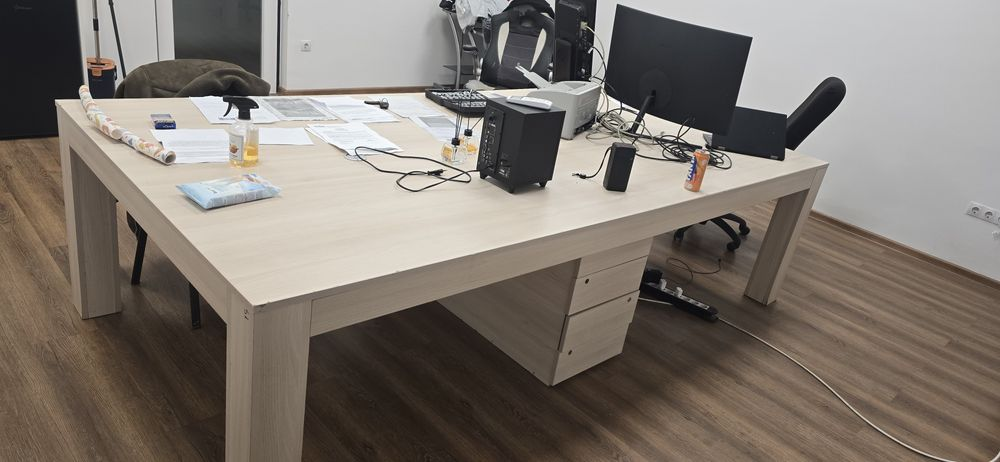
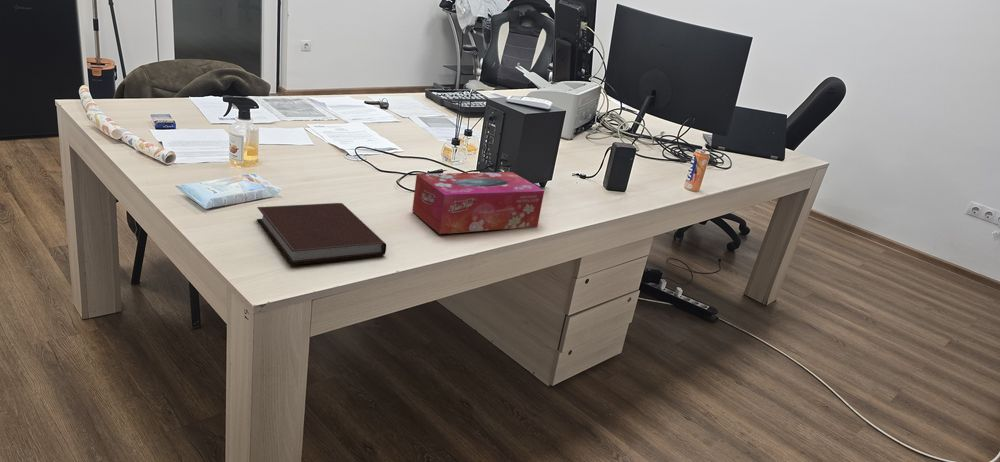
+ notebook [256,202,387,266]
+ tissue box [411,171,545,235]
